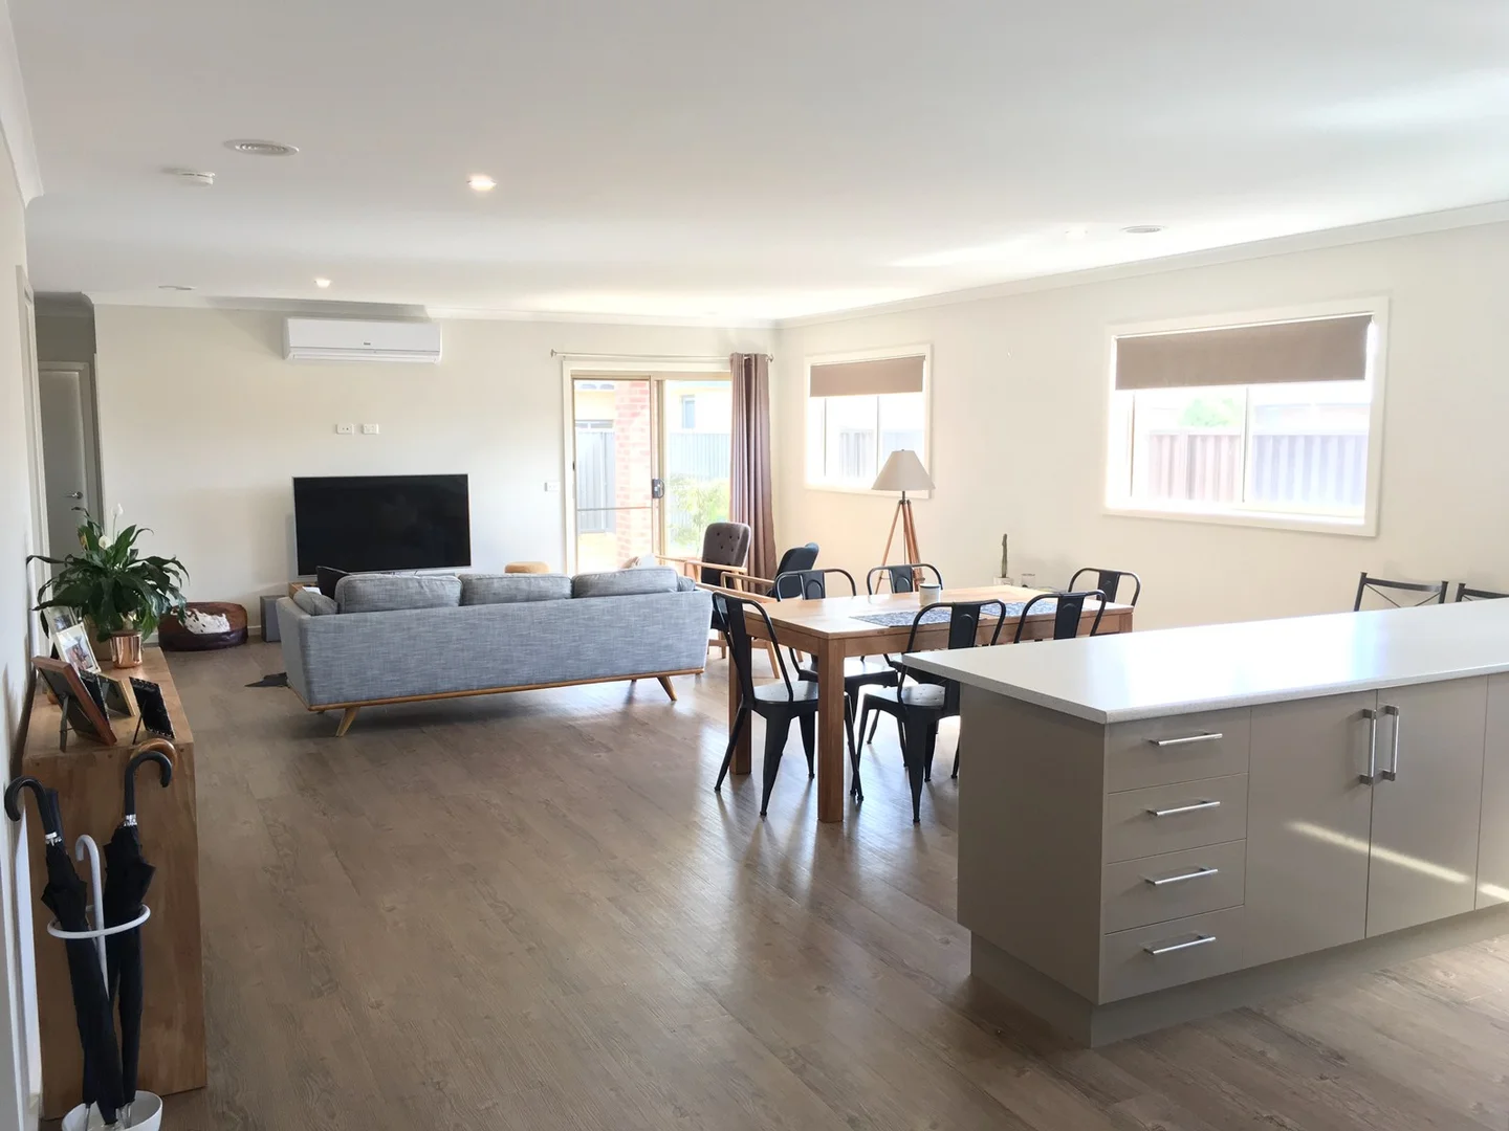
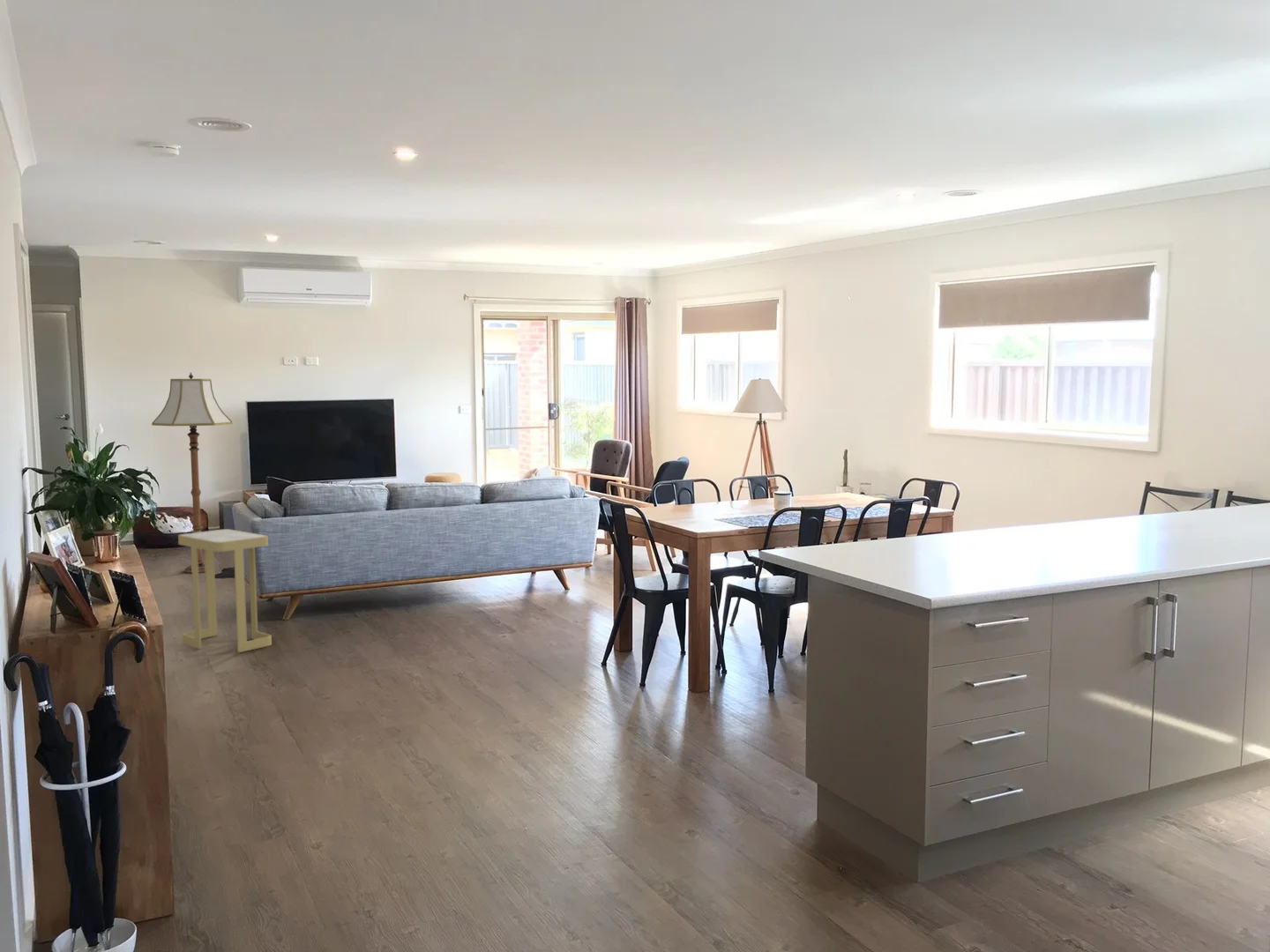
+ side table [177,528,273,653]
+ floor lamp [151,372,234,574]
